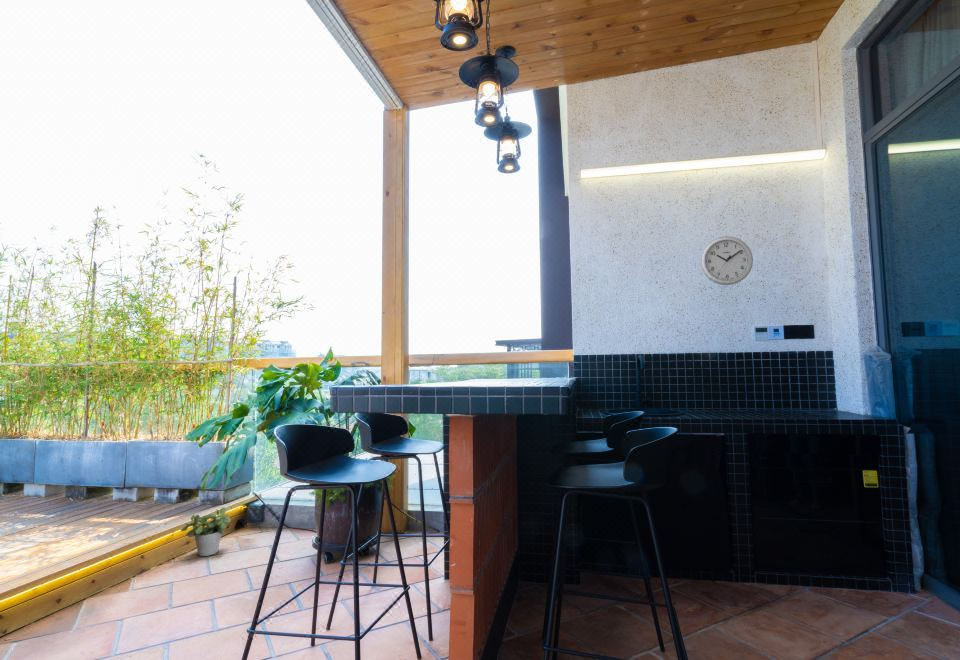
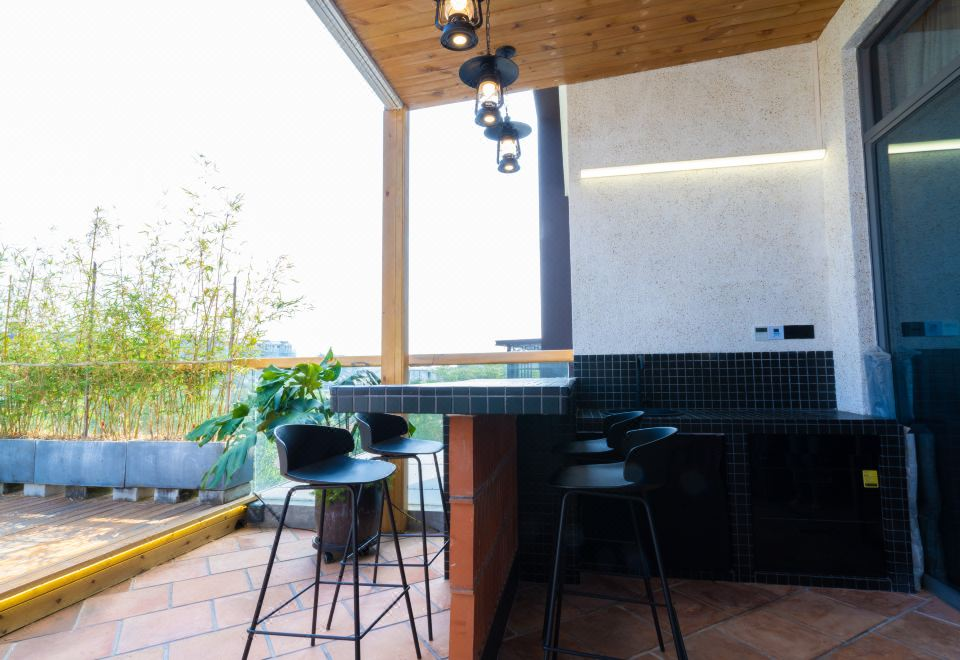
- wall clock [699,235,754,286]
- potted plant [180,506,232,557]
